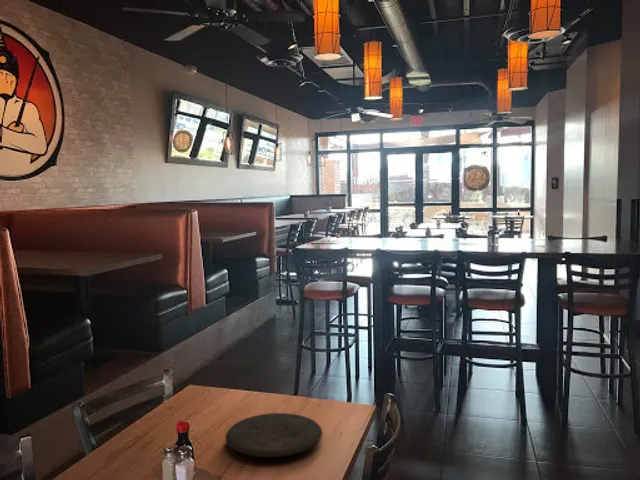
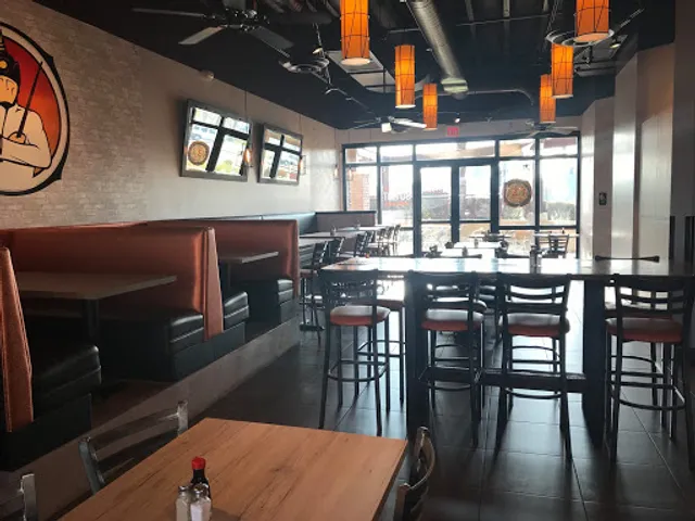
- plate [224,412,323,458]
